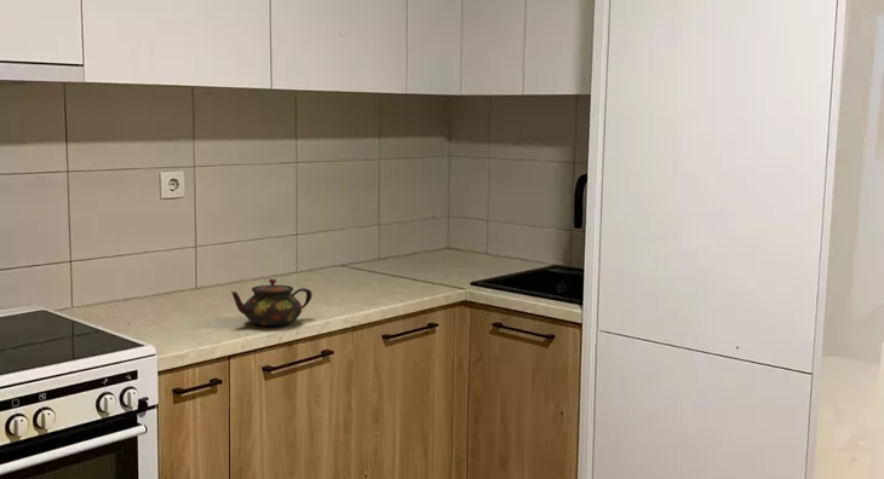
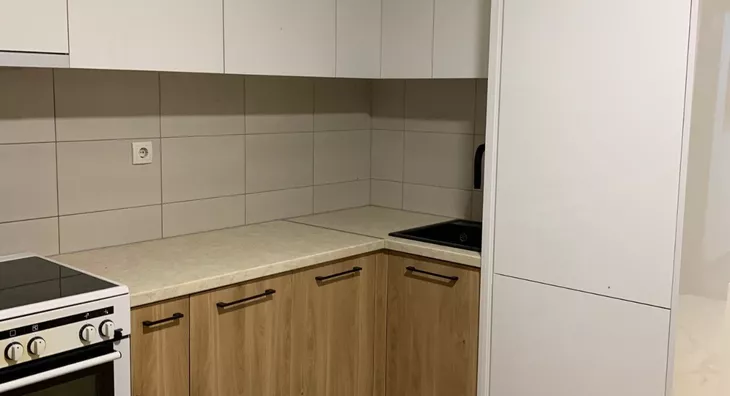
- teapot [230,277,312,327]
